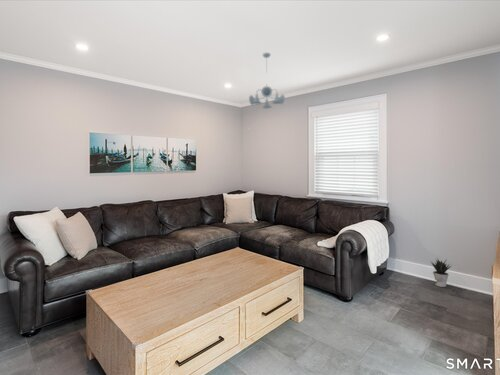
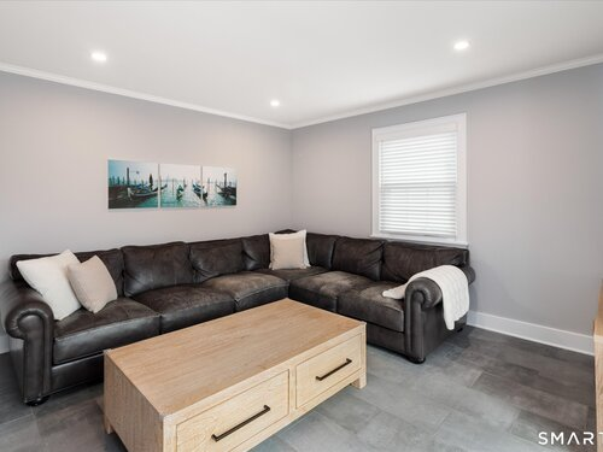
- ceiling light fixture [248,52,286,109]
- potted plant [430,257,452,288]
